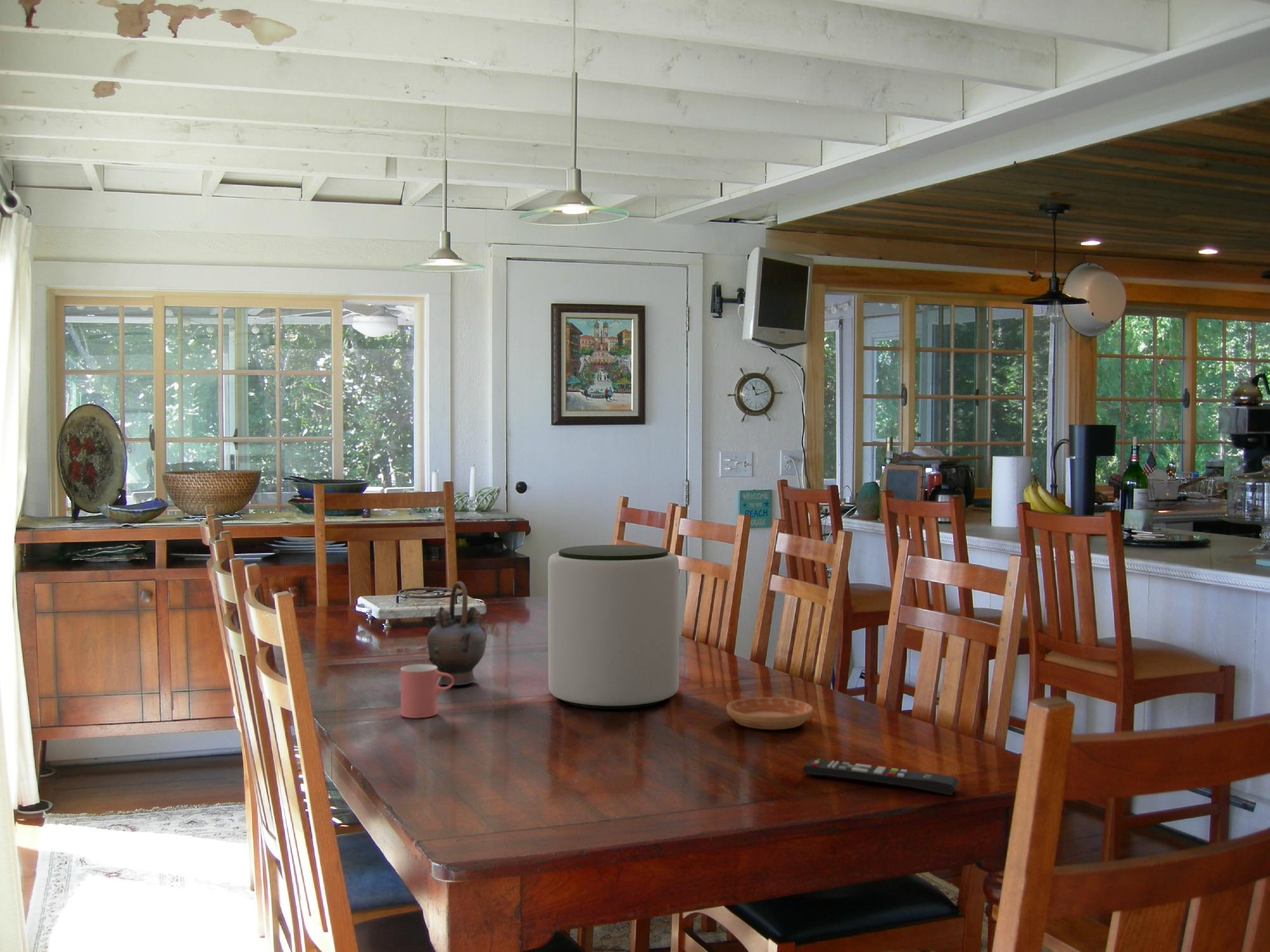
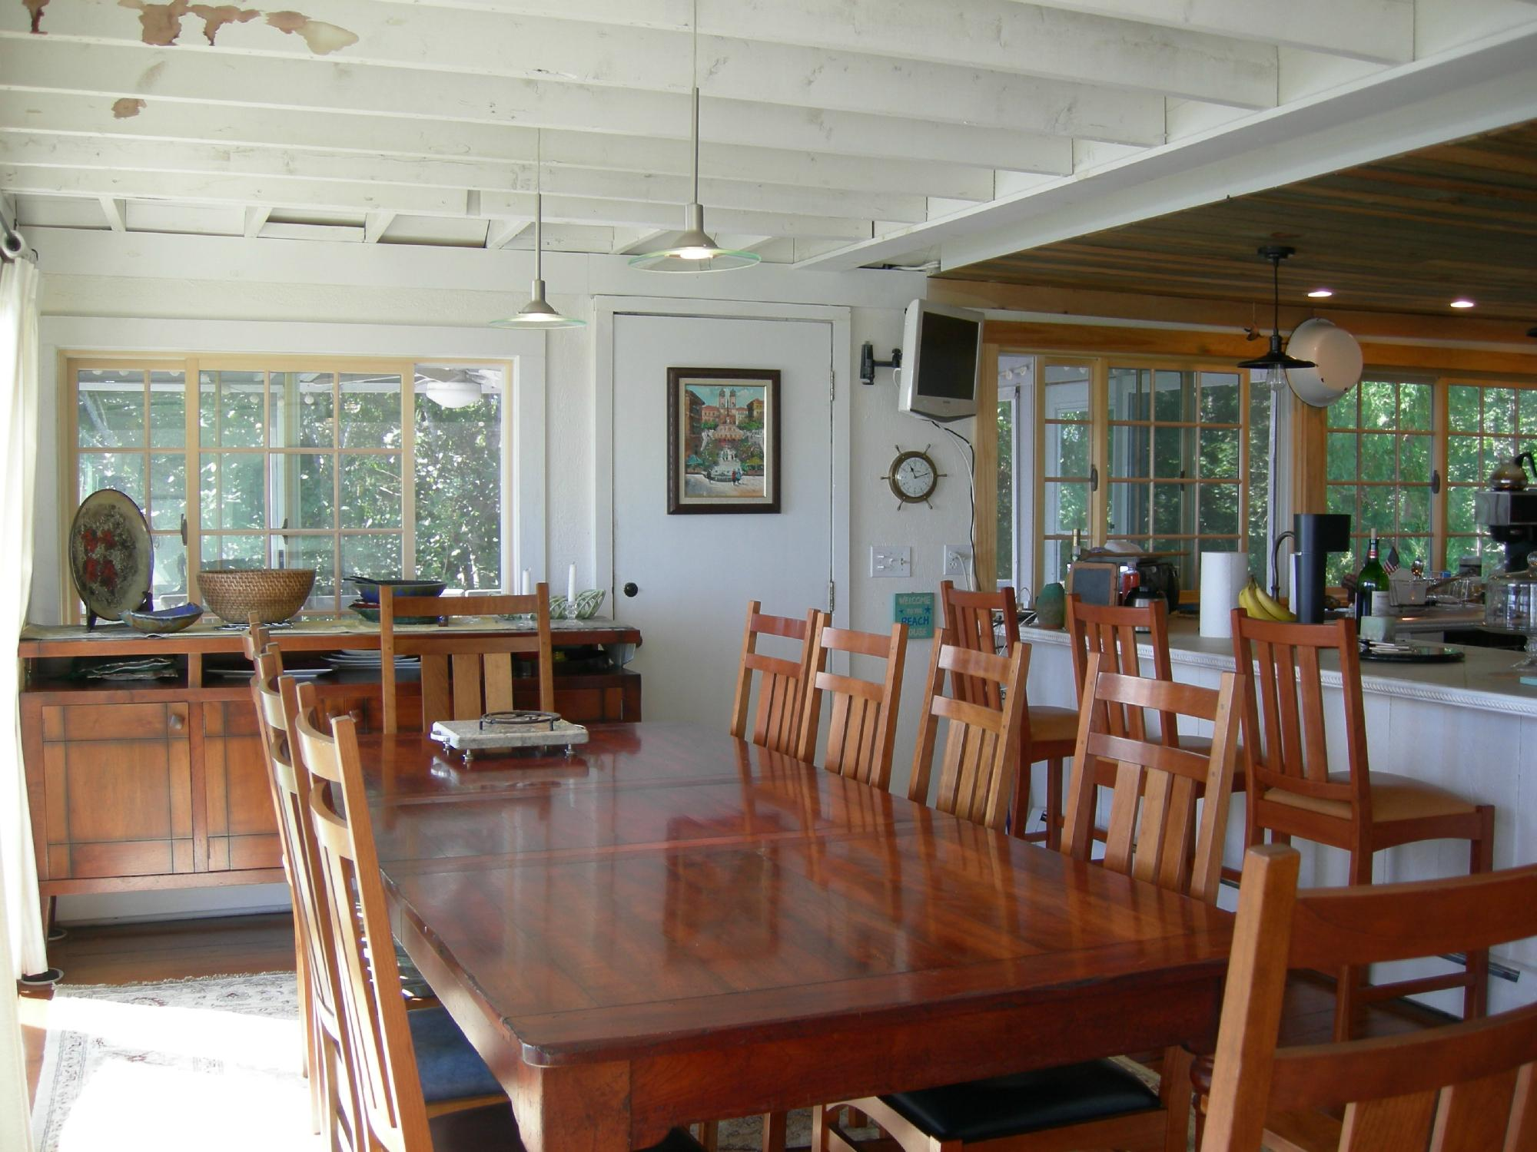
- remote control [801,758,959,796]
- saucer [726,696,813,731]
- cup [400,664,454,718]
- teapot [426,581,487,686]
- plant pot [547,545,679,710]
